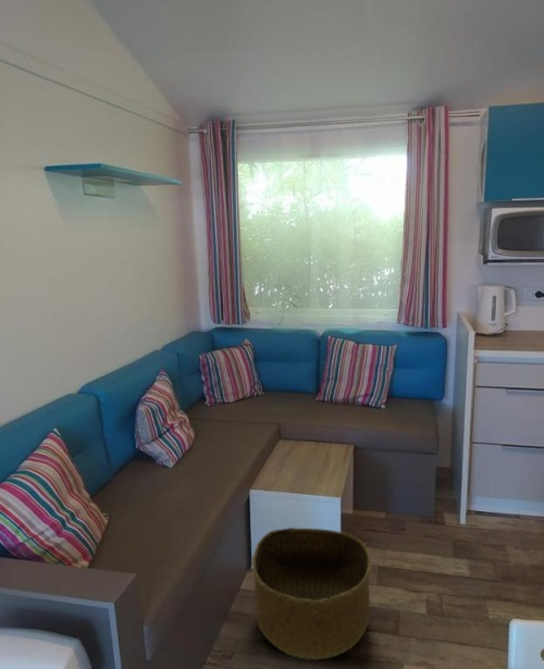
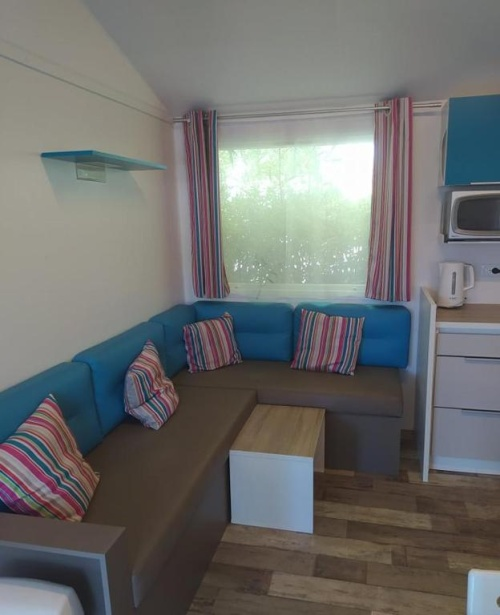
- basket [250,526,372,661]
